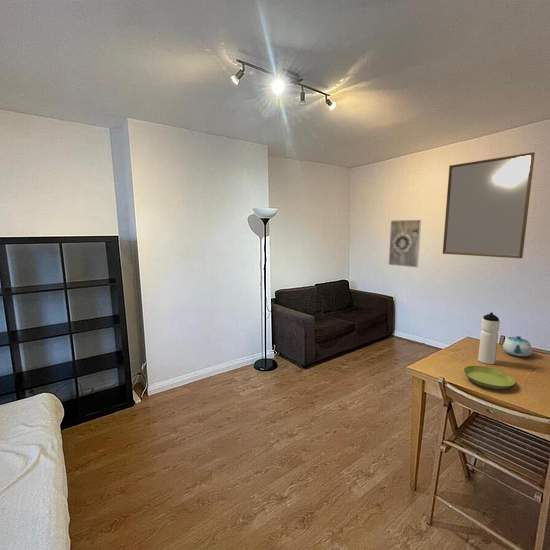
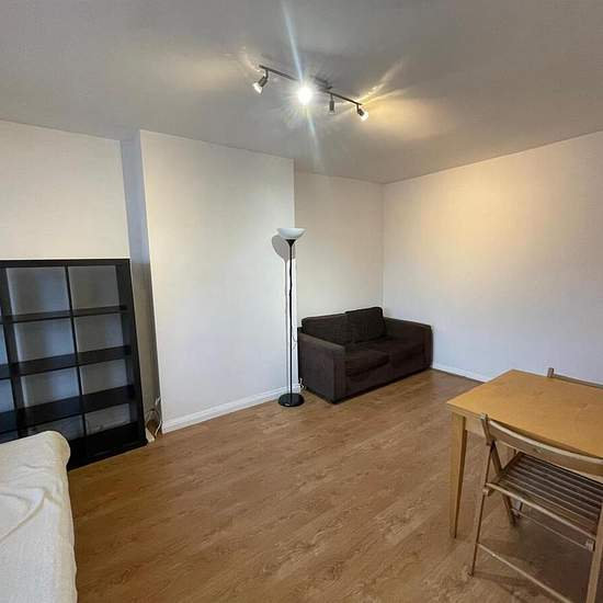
- chinaware [502,335,533,358]
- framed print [388,219,422,268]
- water bottle [477,312,501,365]
- saucer [462,365,516,390]
- home mirror [442,151,536,259]
